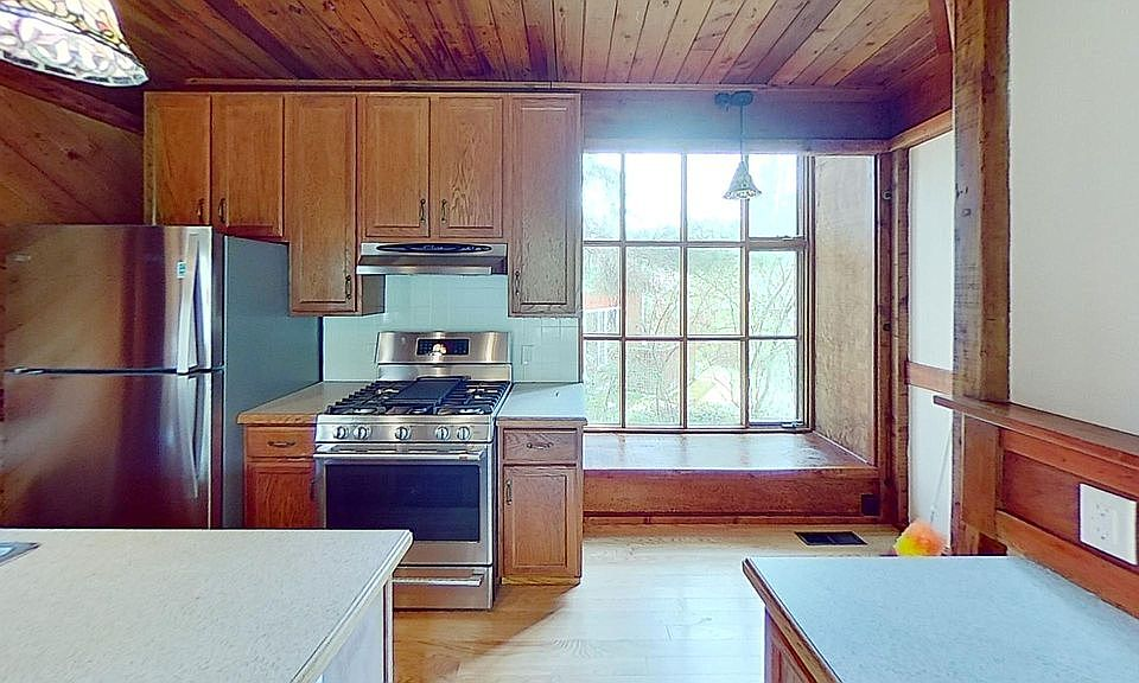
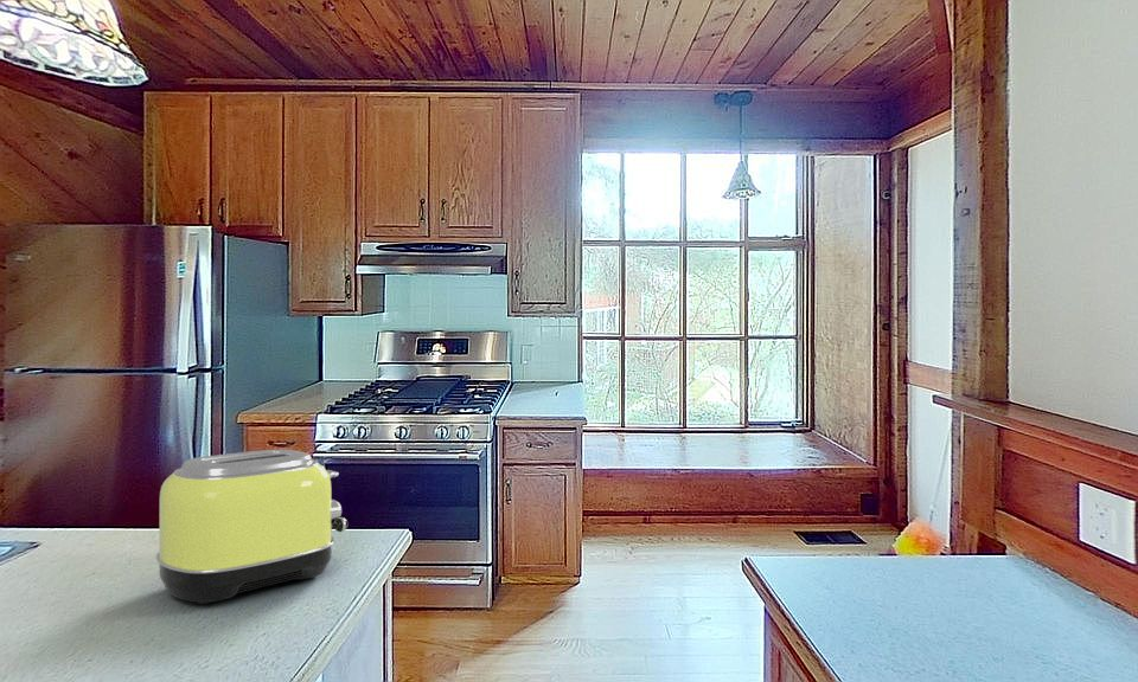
+ toaster [155,449,350,605]
